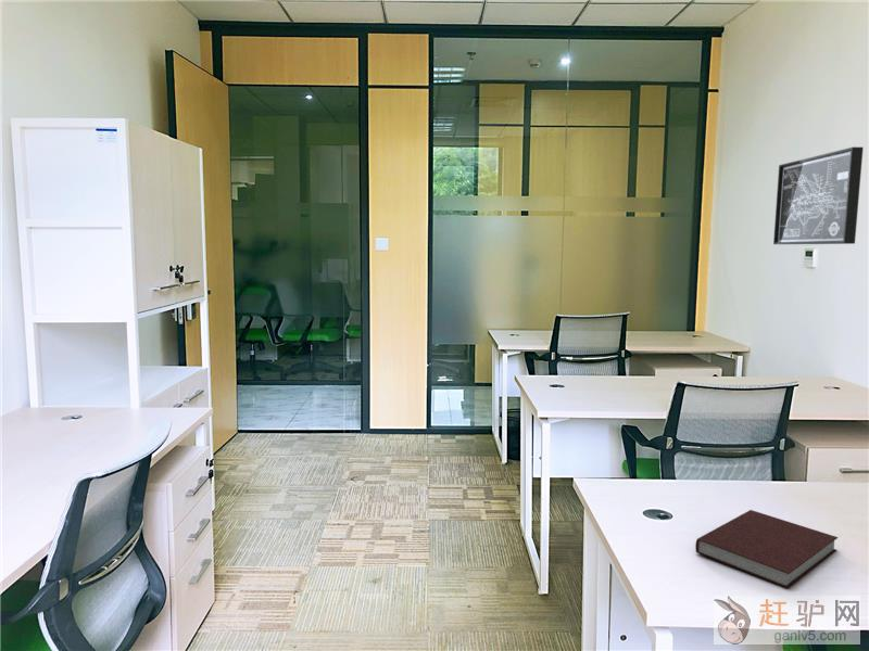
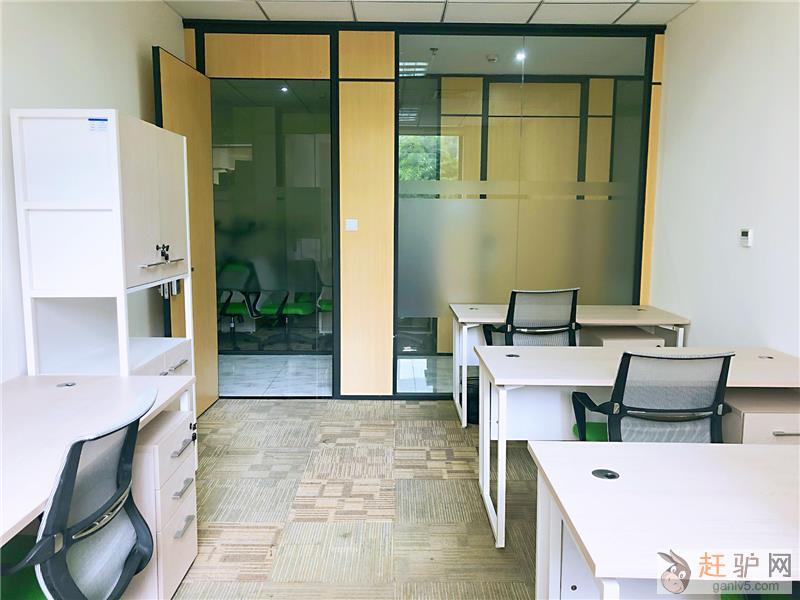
- notebook [694,509,839,589]
- wall art [772,146,865,245]
